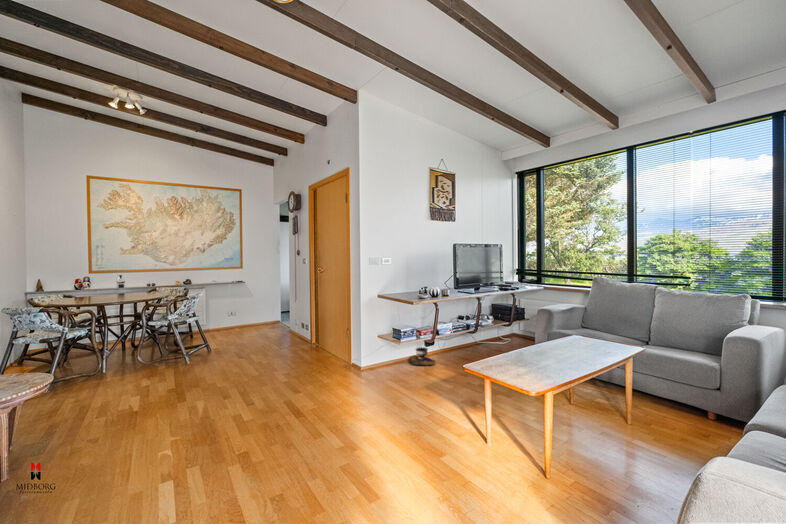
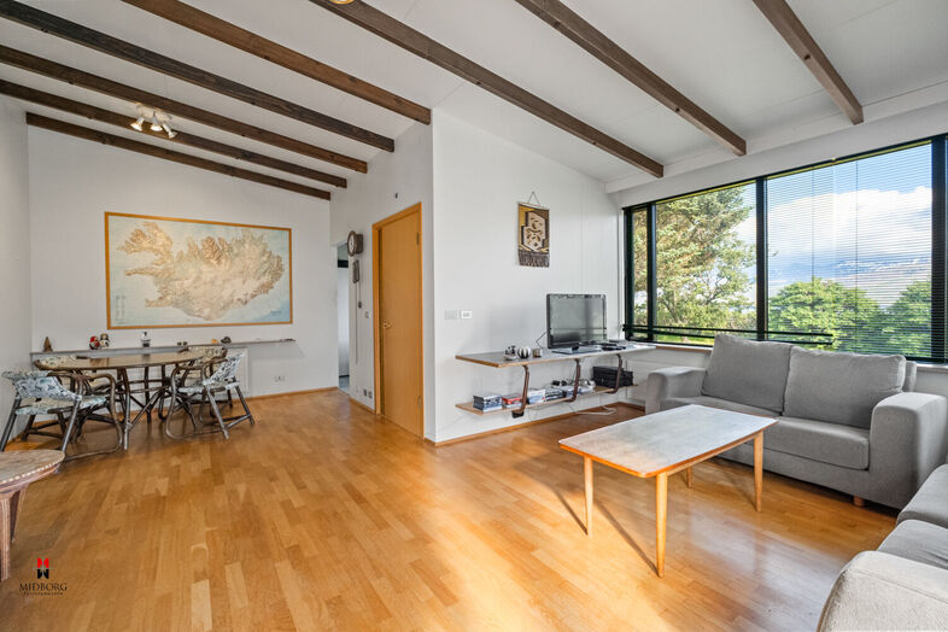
- brazier [407,346,436,366]
